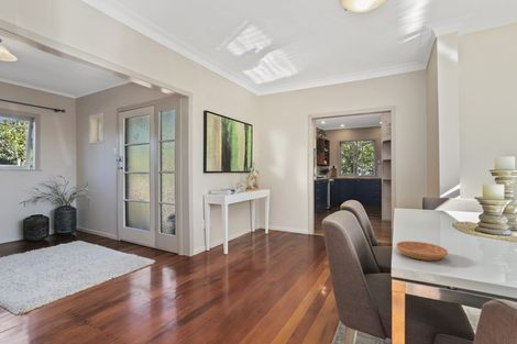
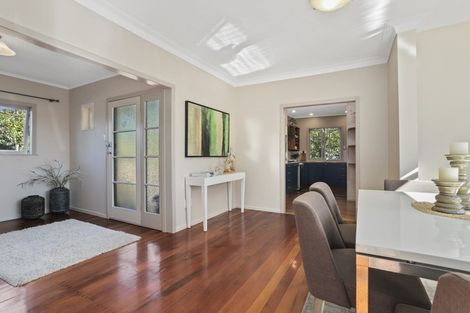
- saucer [395,241,449,262]
